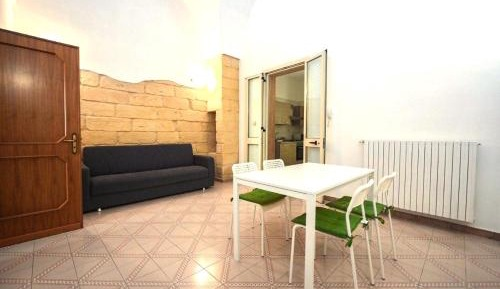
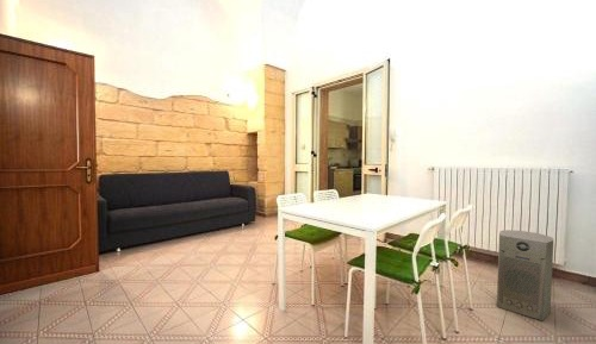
+ fan [496,229,554,321]
